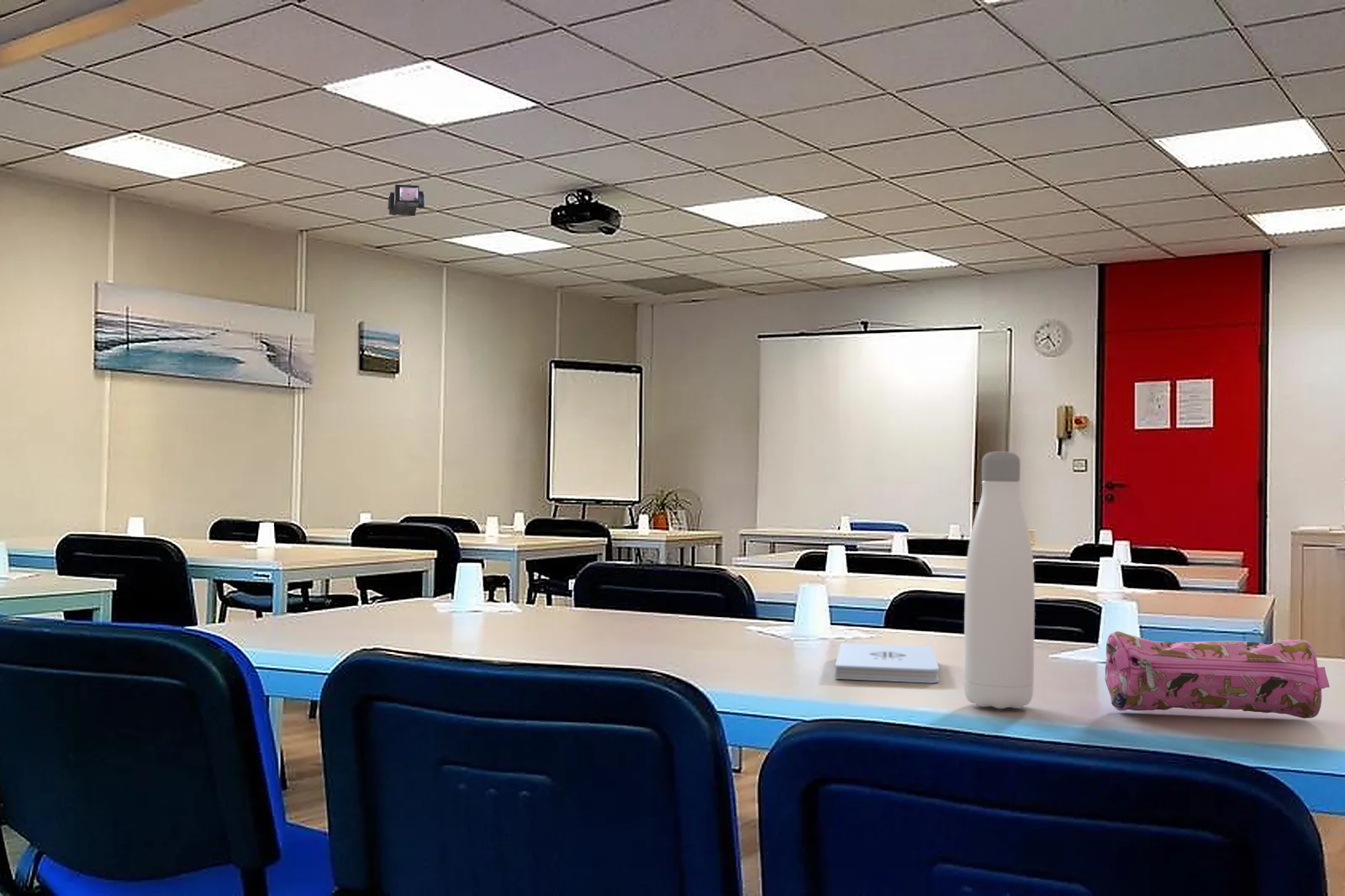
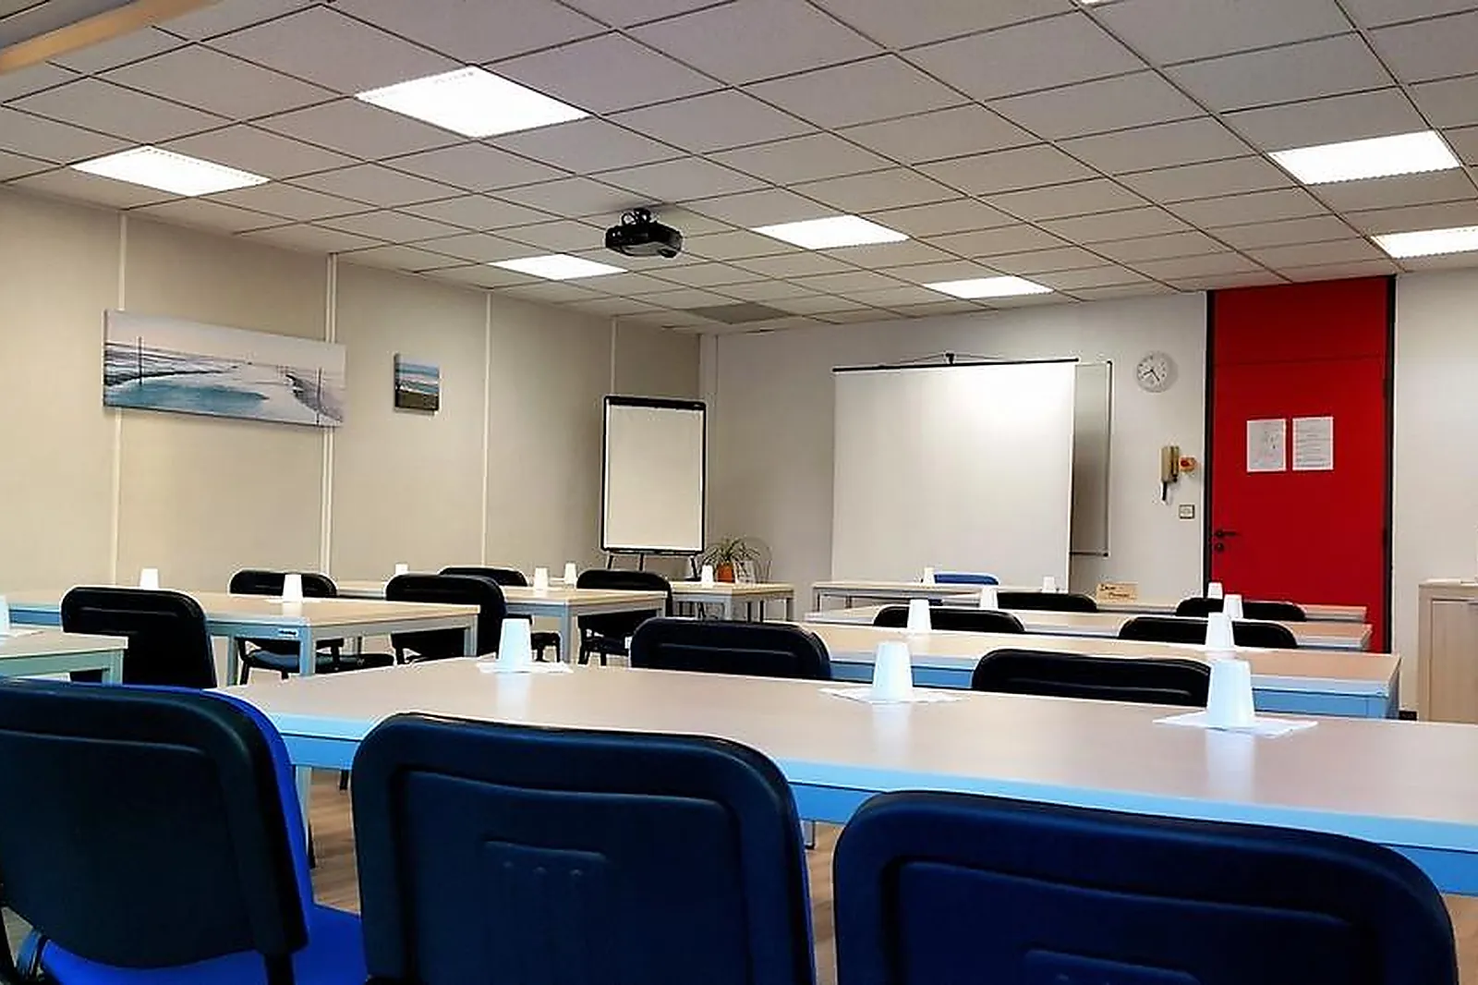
- water bottle [963,451,1036,709]
- security camera [387,183,425,217]
- pencil case [1105,630,1331,719]
- notepad [834,642,940,683]
